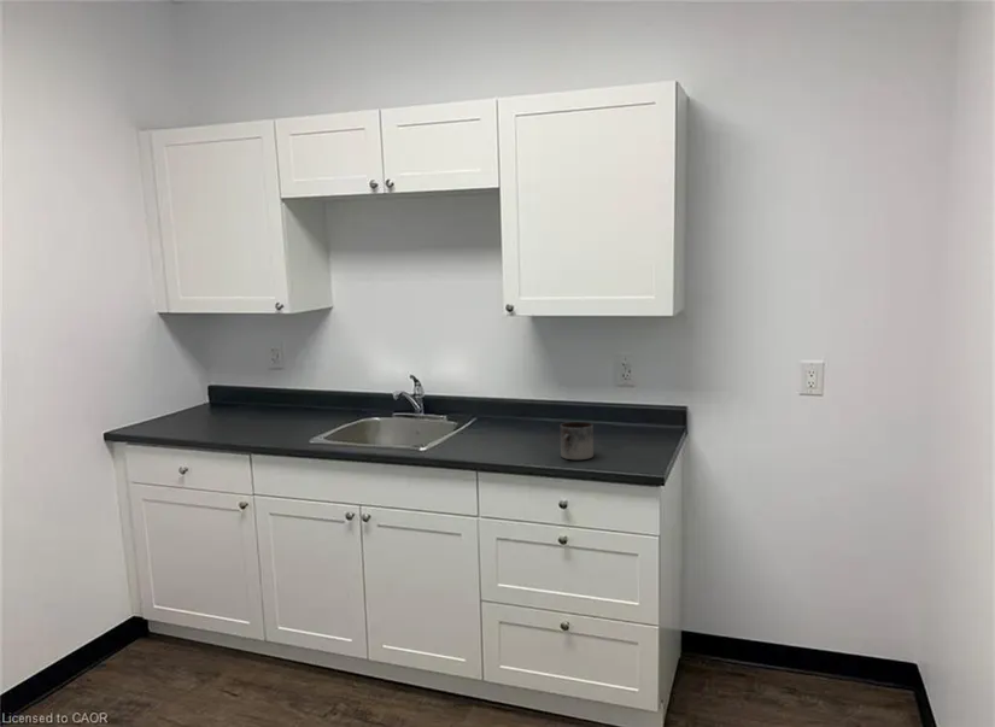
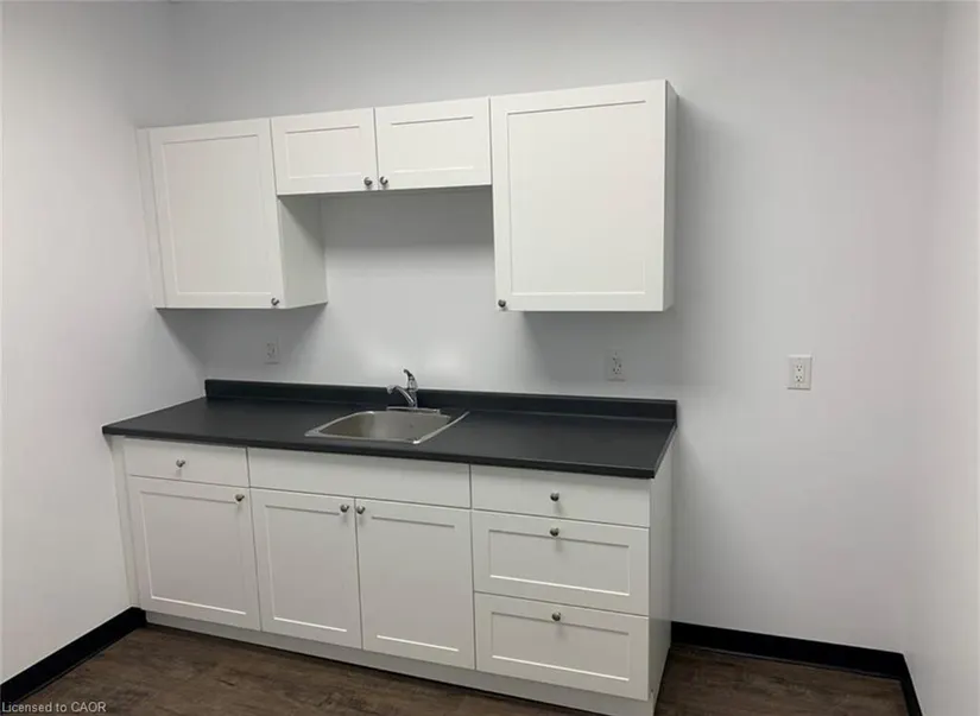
- mug [560,421,595,461]
